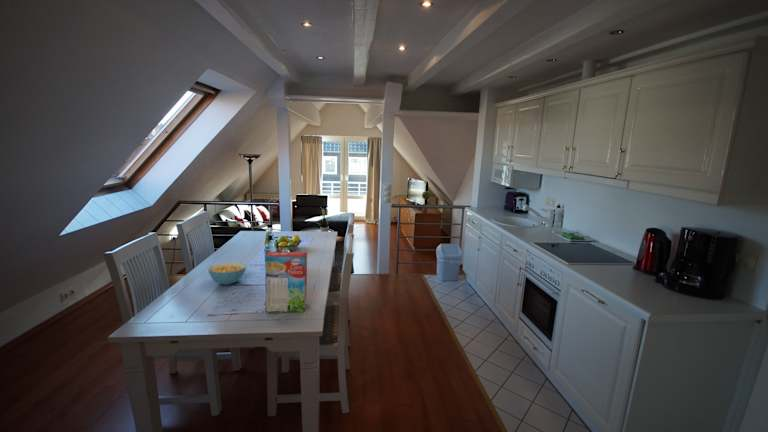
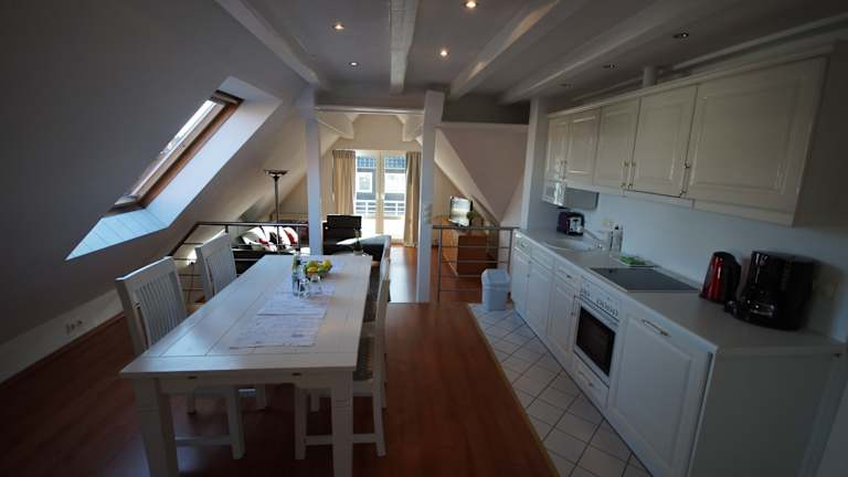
- cereal bowl [207,262,247,286]
- cereal box [265,251,308,313]
